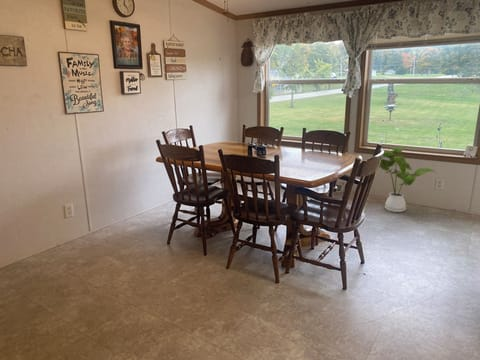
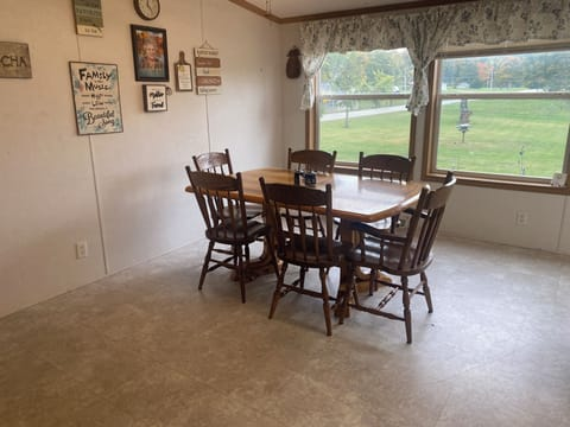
- house plant [378,146,439,213]
